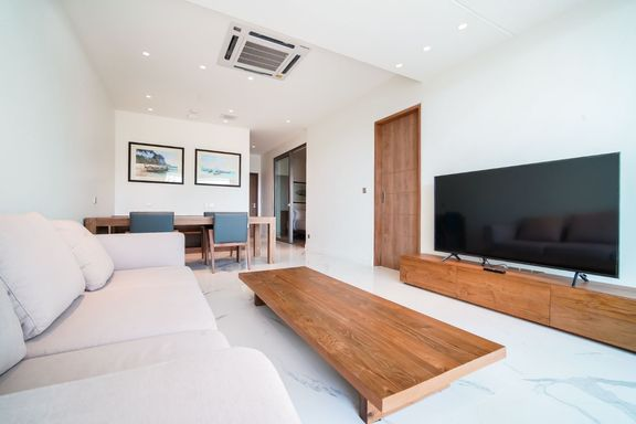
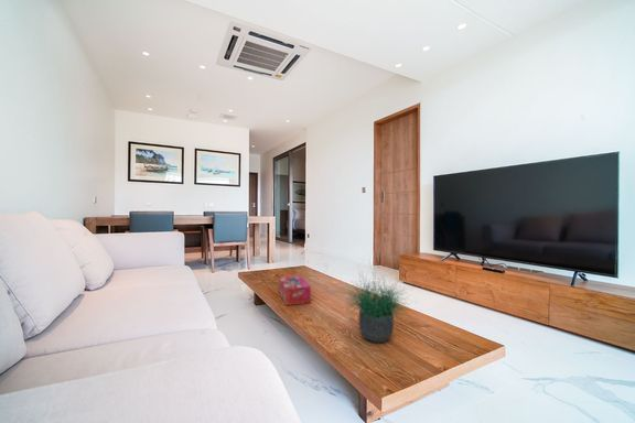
+ potted plant [341,259,419,344]
+ tissue box [278,274,312,306]
